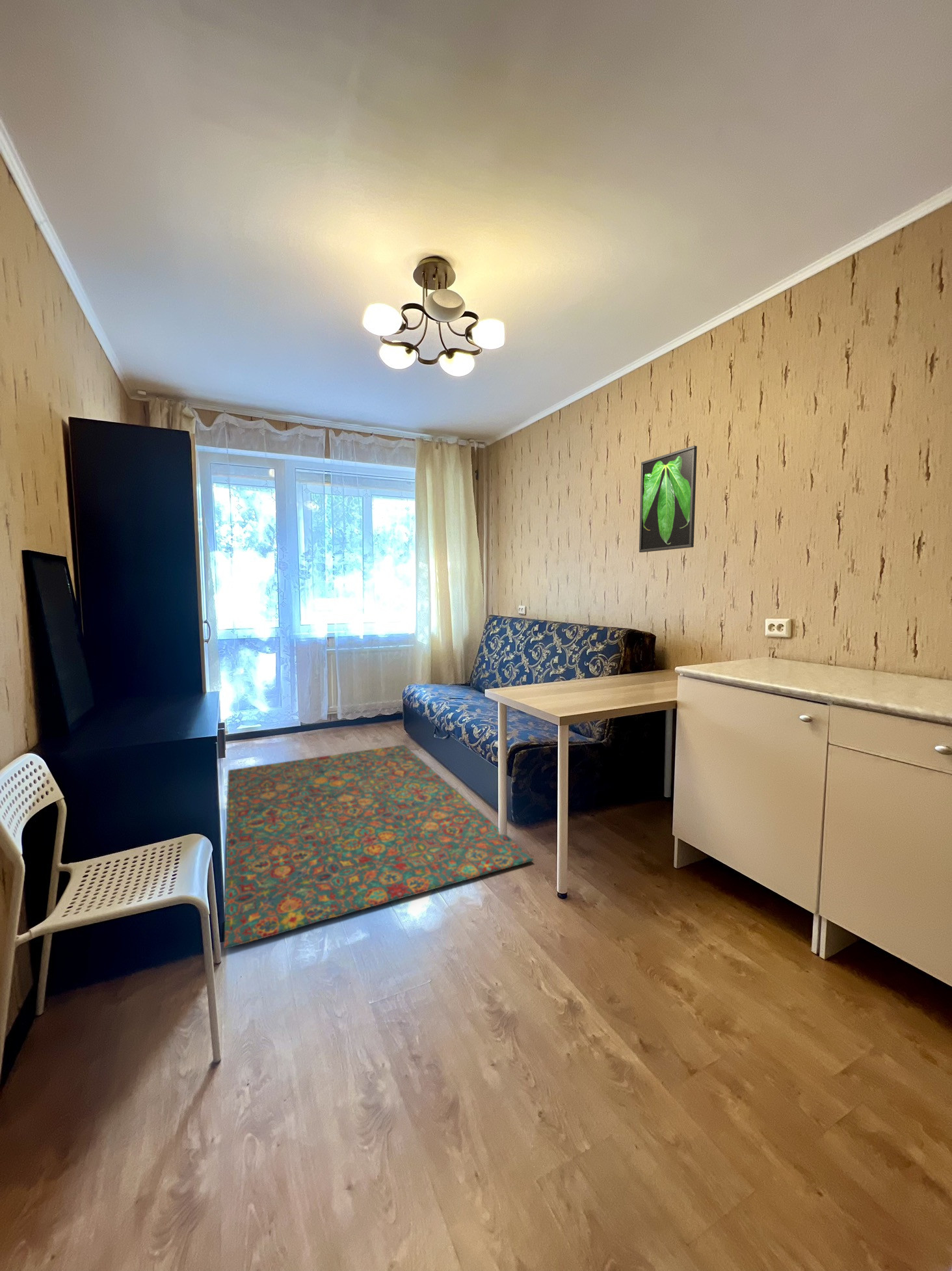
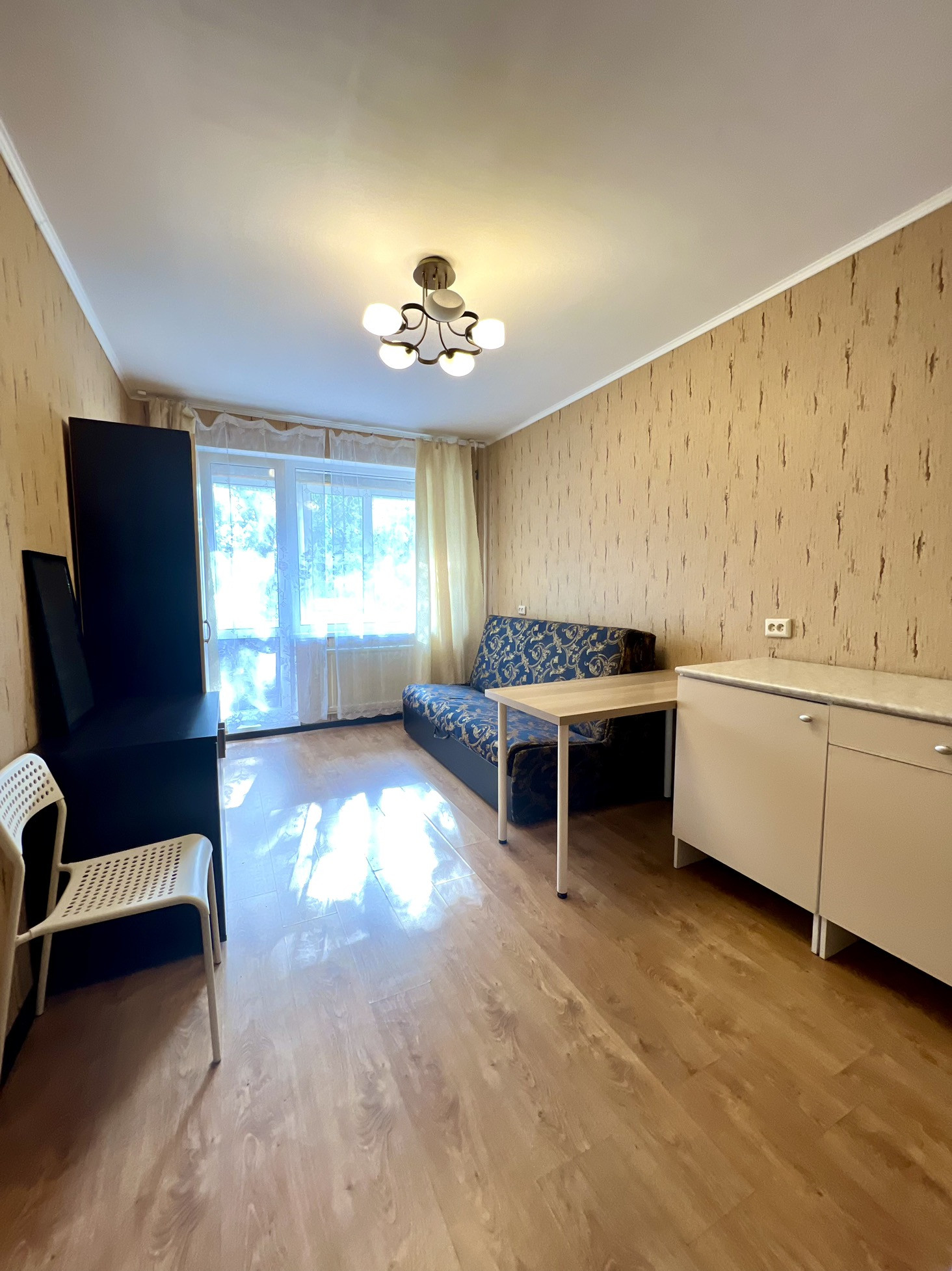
- rug [223,744,534,950]
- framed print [639,445,698,553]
